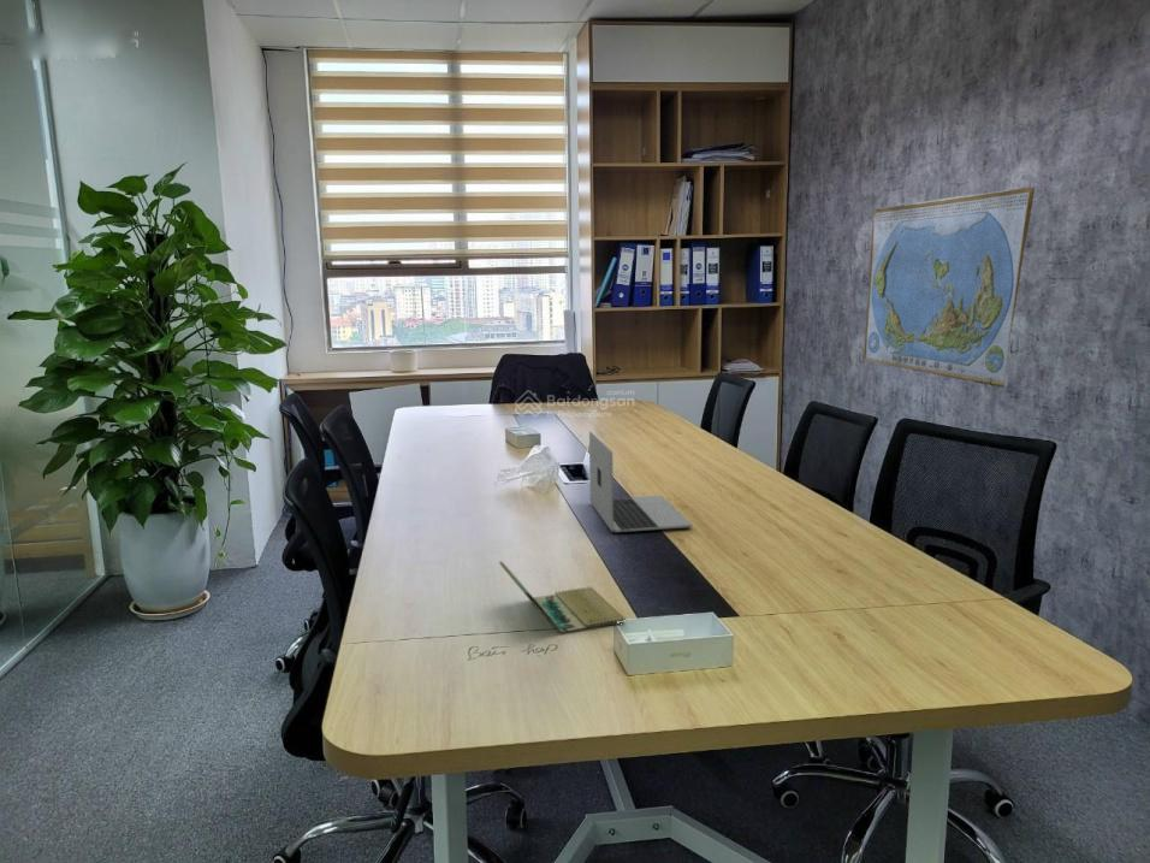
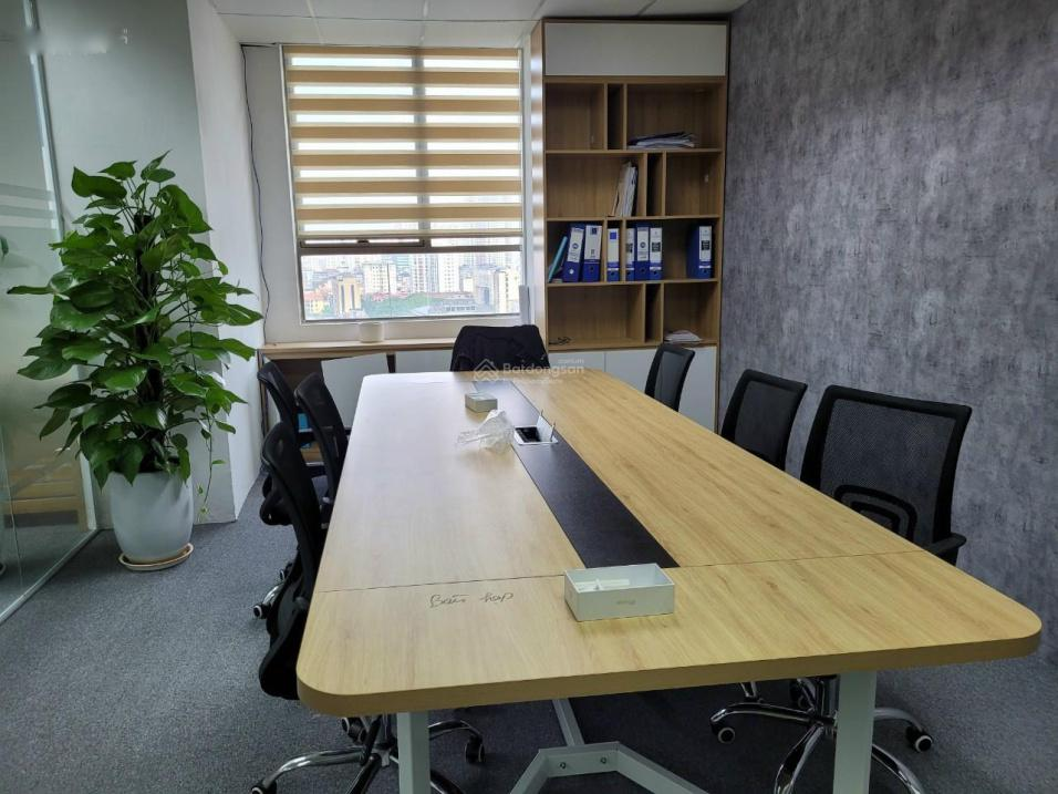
- world map [862,185,1036,389]
- laptop [588,430,693,533]
- notebook [498,561,627,634]
